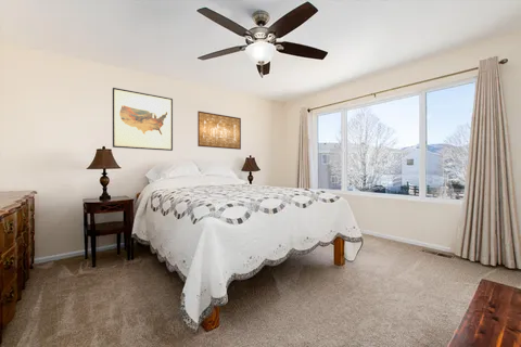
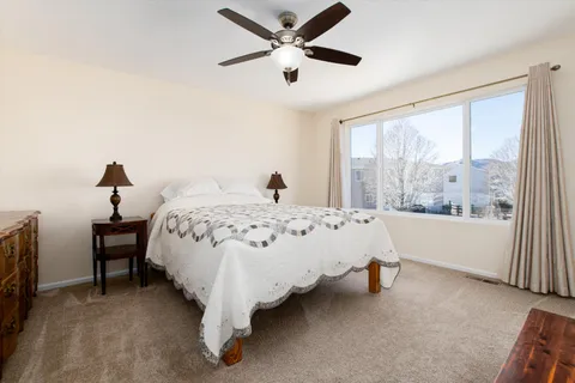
- wall art [196,111,242,151]
- wall art [112,87,174,152]
